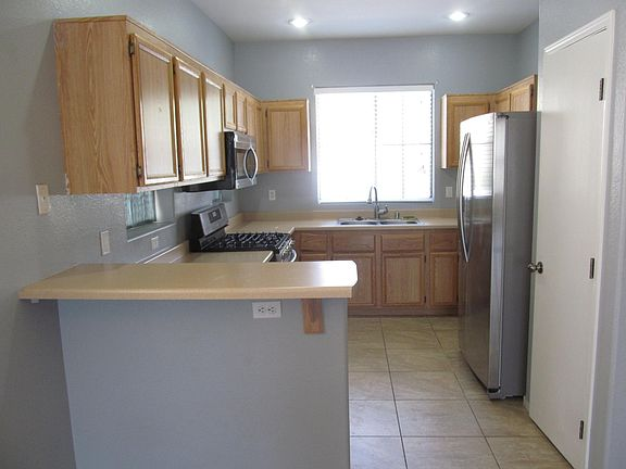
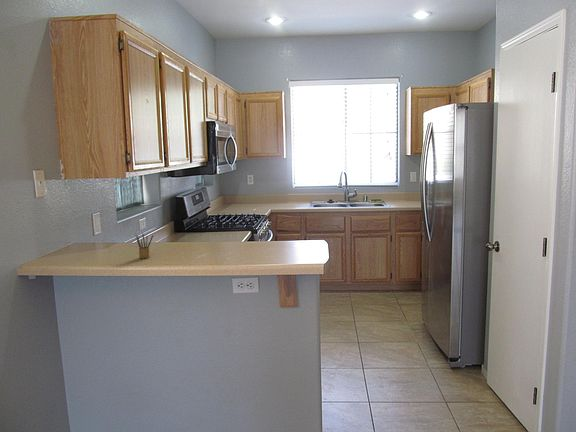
+ pencil box [134,232,154,259]
